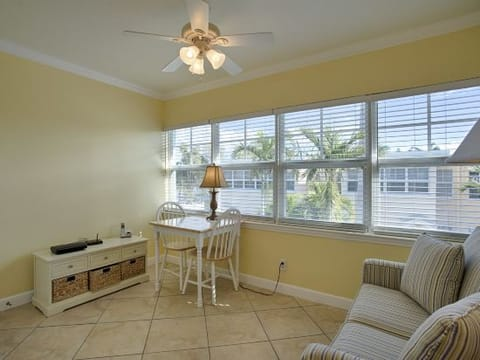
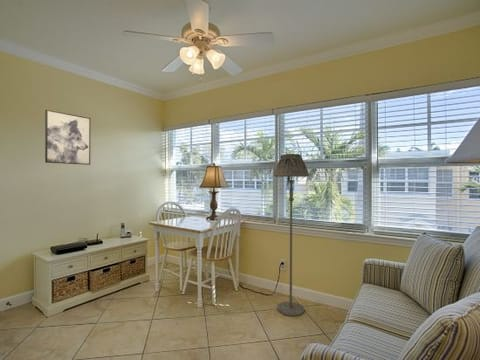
+ floor lamp [273,153,310,317]
+ wall art [44,109,91,166]
